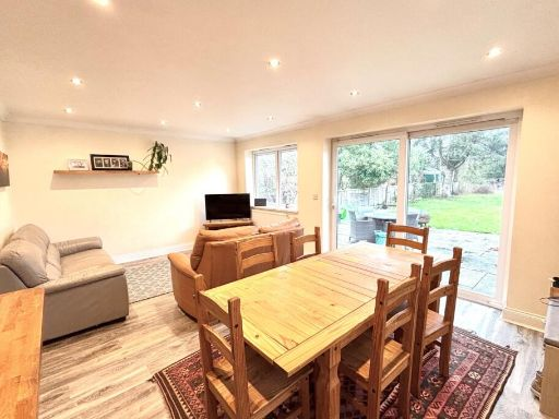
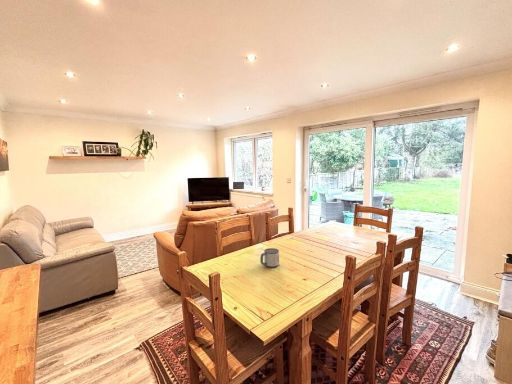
+ mug [259,247,280,268]
